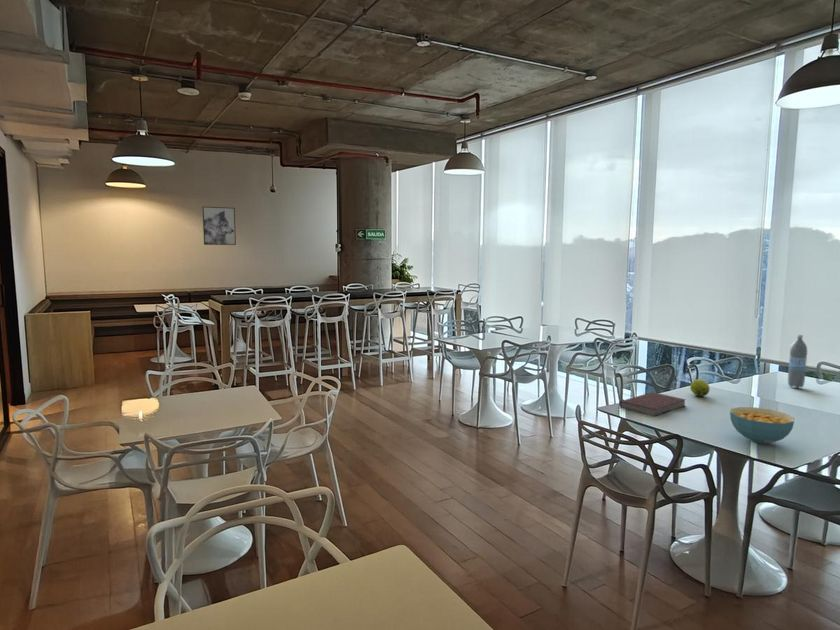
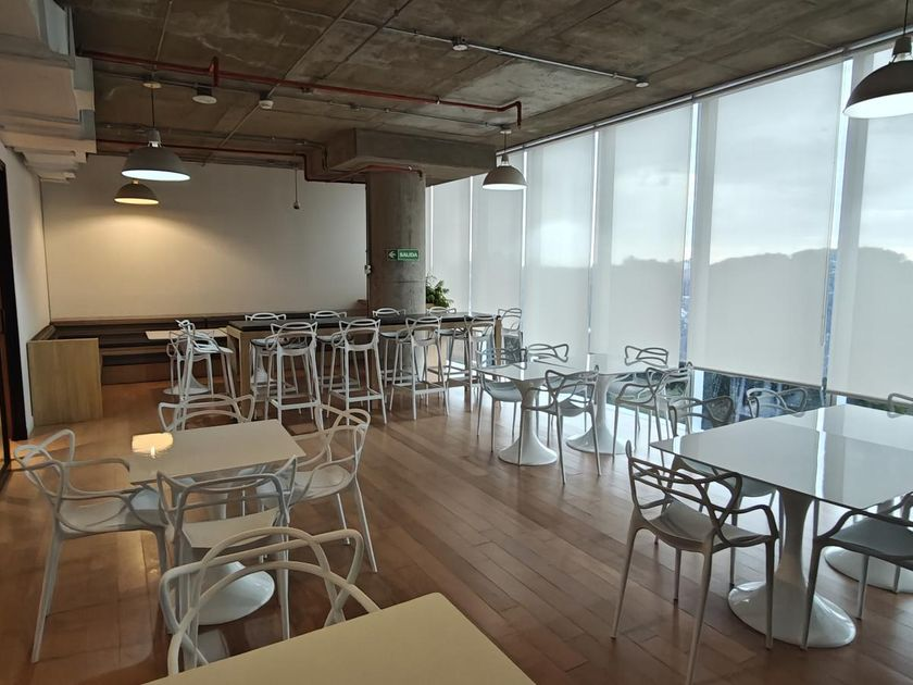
- cereal bowl [729,406,795,445]
- wall art [201,206,237,246]
- water bottle [787,334,808,389]
- book [618,391,687,417]
- apple [689,378,711,397]
